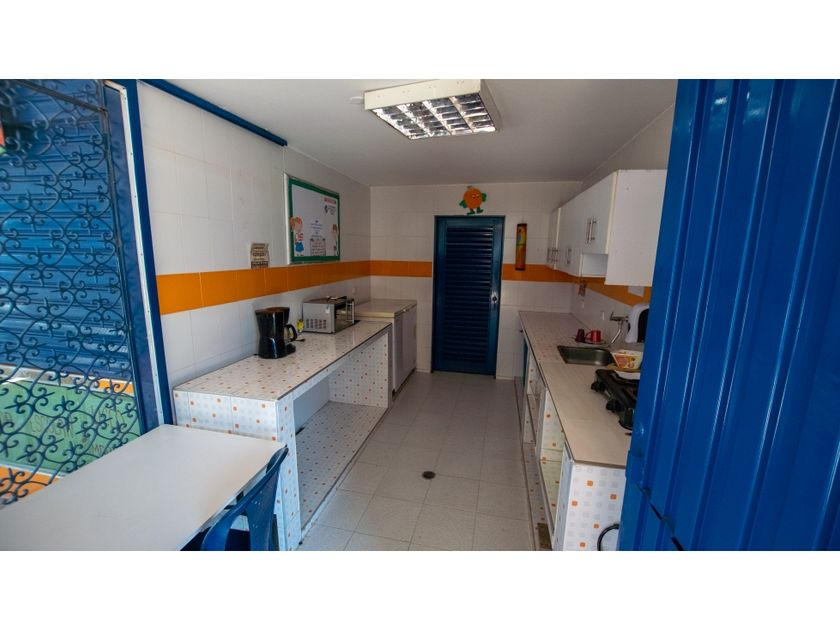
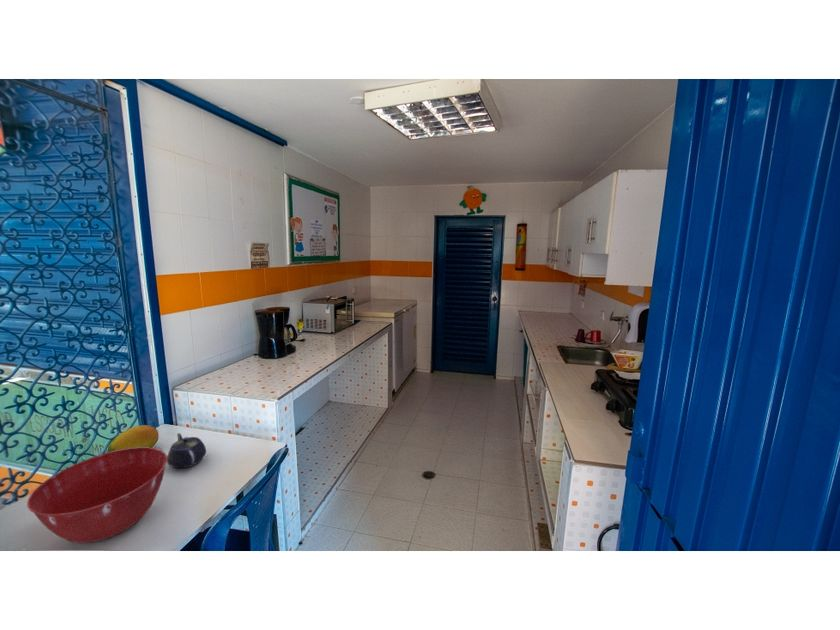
+ mixing bowl [26,447,168,544]
+ fruit [106,424,160,453]
+ teapot [167,432,207,469]
